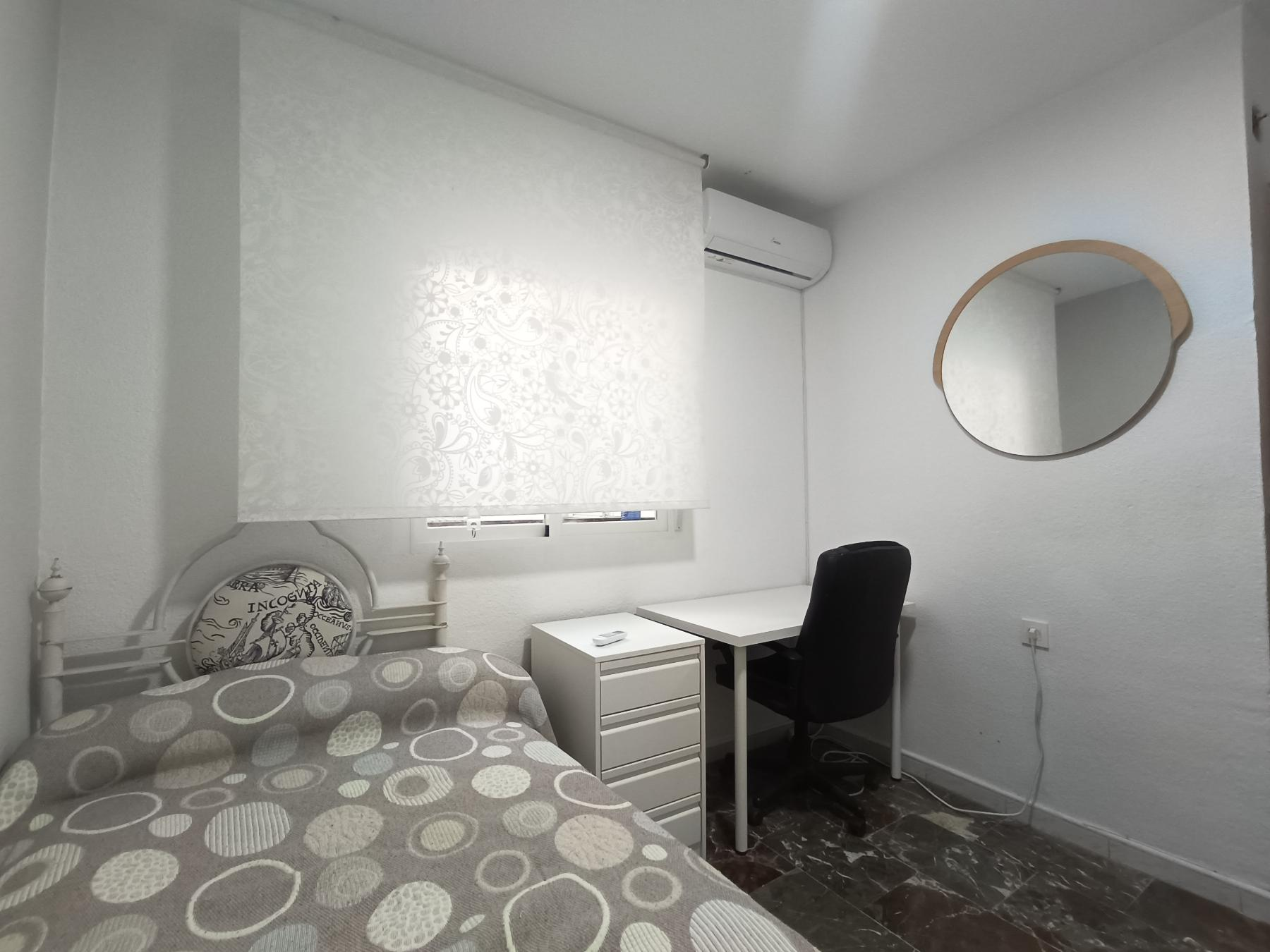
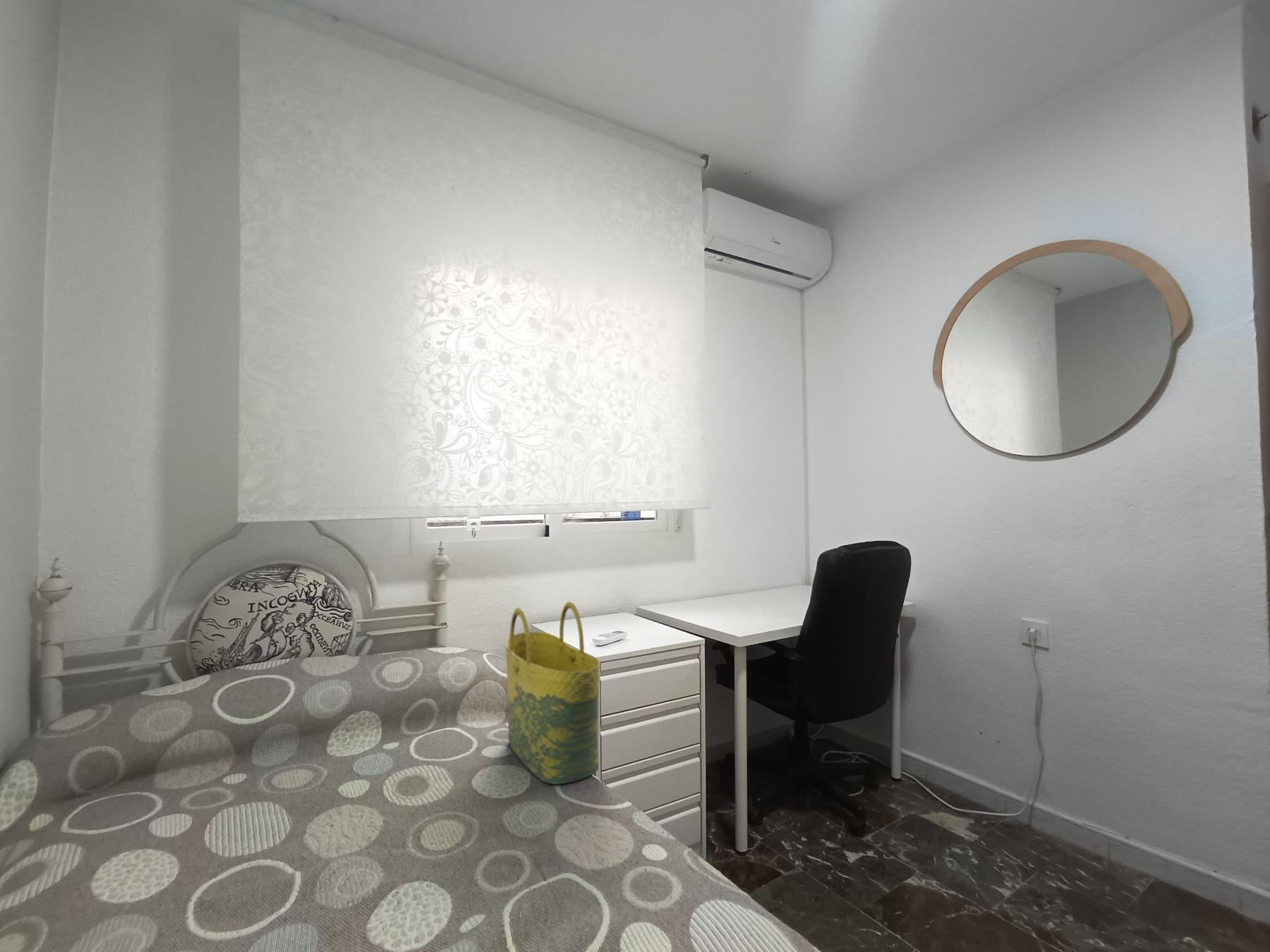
+ tote bag [505,601,600,785]
